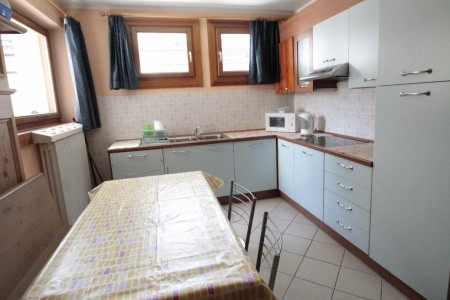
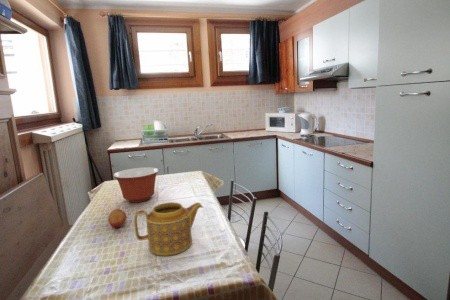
+ fruit [107,208,127,229]
+ mixing bowl [112,166,160,203]
+ teapot [133,201,204,256]
